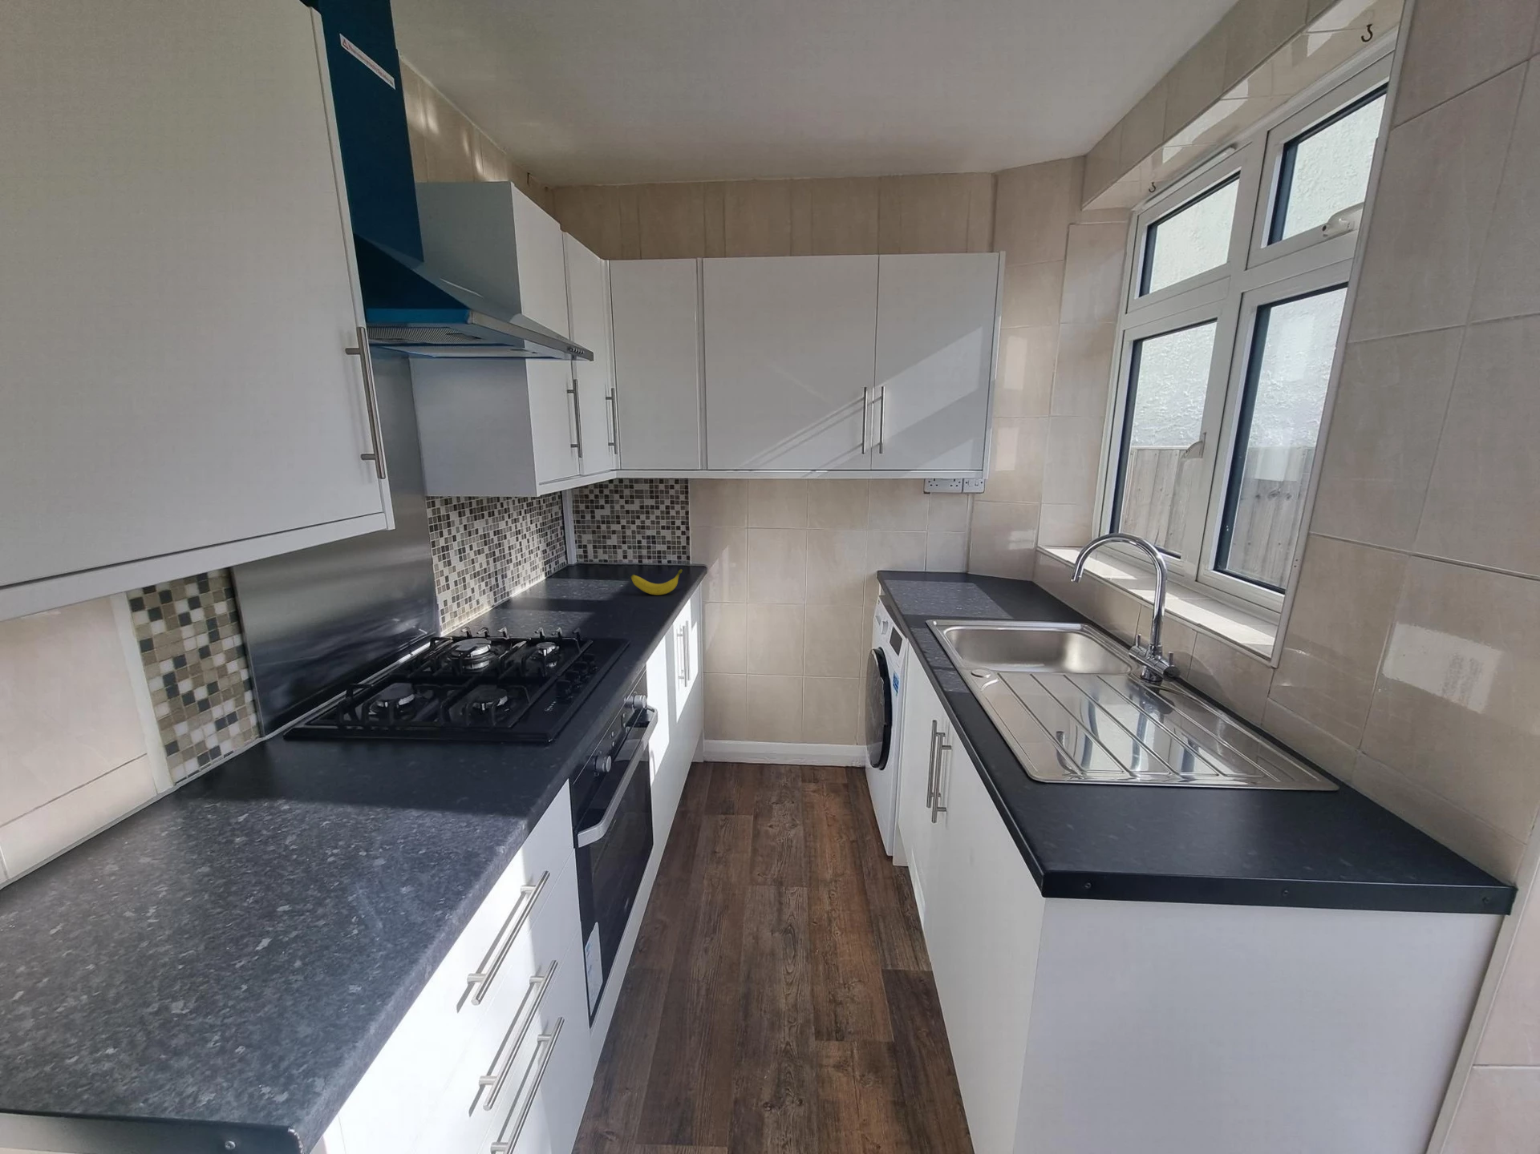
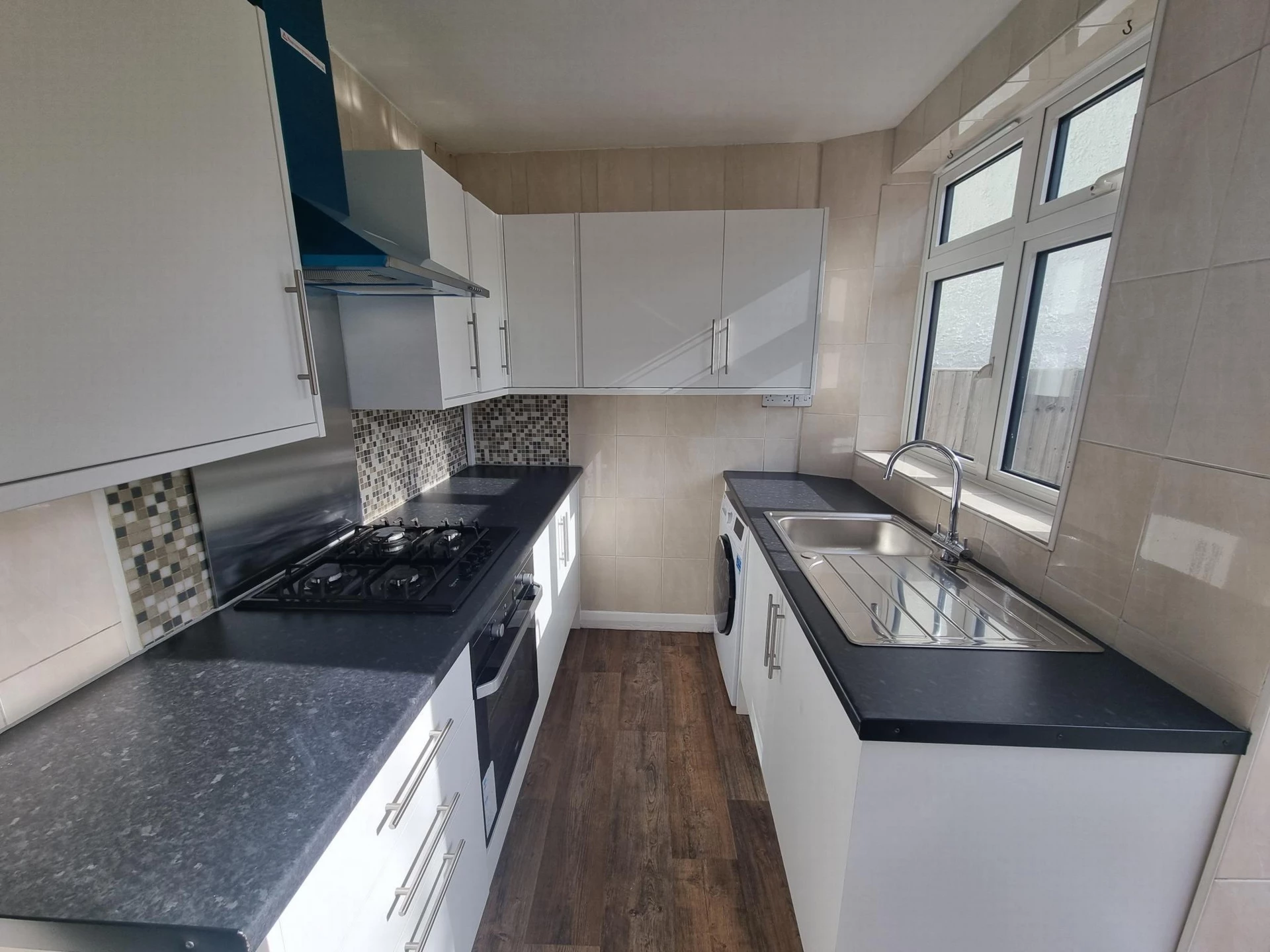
- banana [631,569,684,595]
